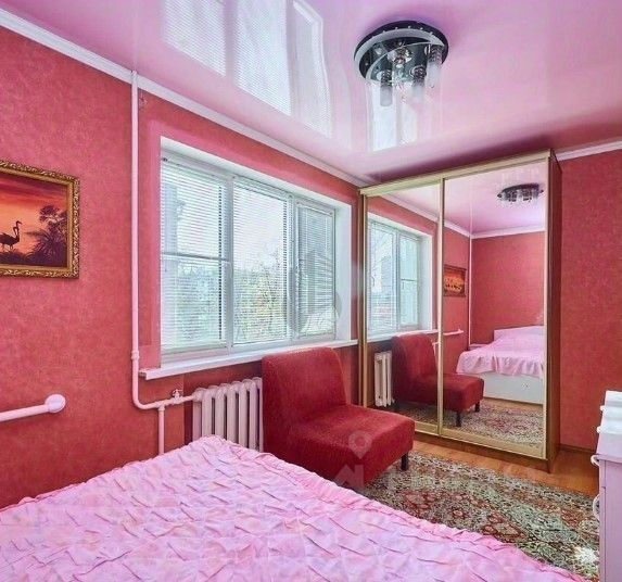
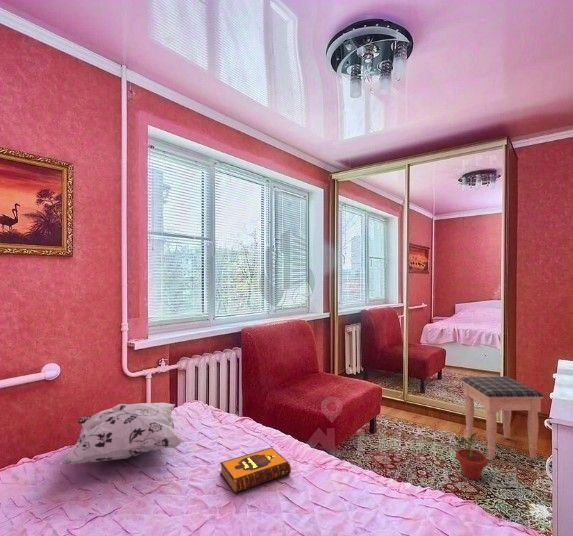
+ potted plant [453,432,489,481]
+ hardback book [219,447,292,494]
+ footstool [460,376,544,459]
+ decorative pillow [58,402,184,467]
